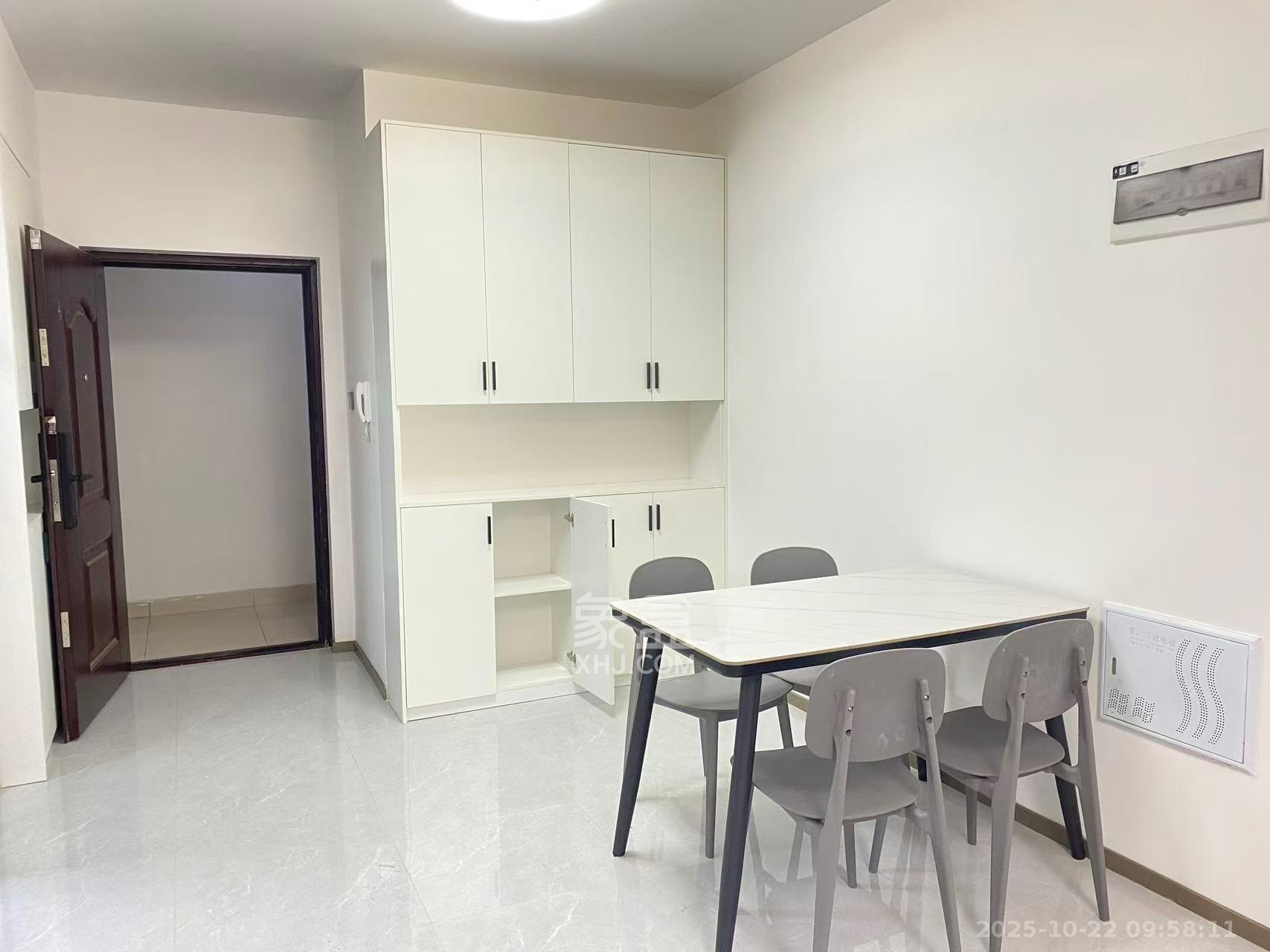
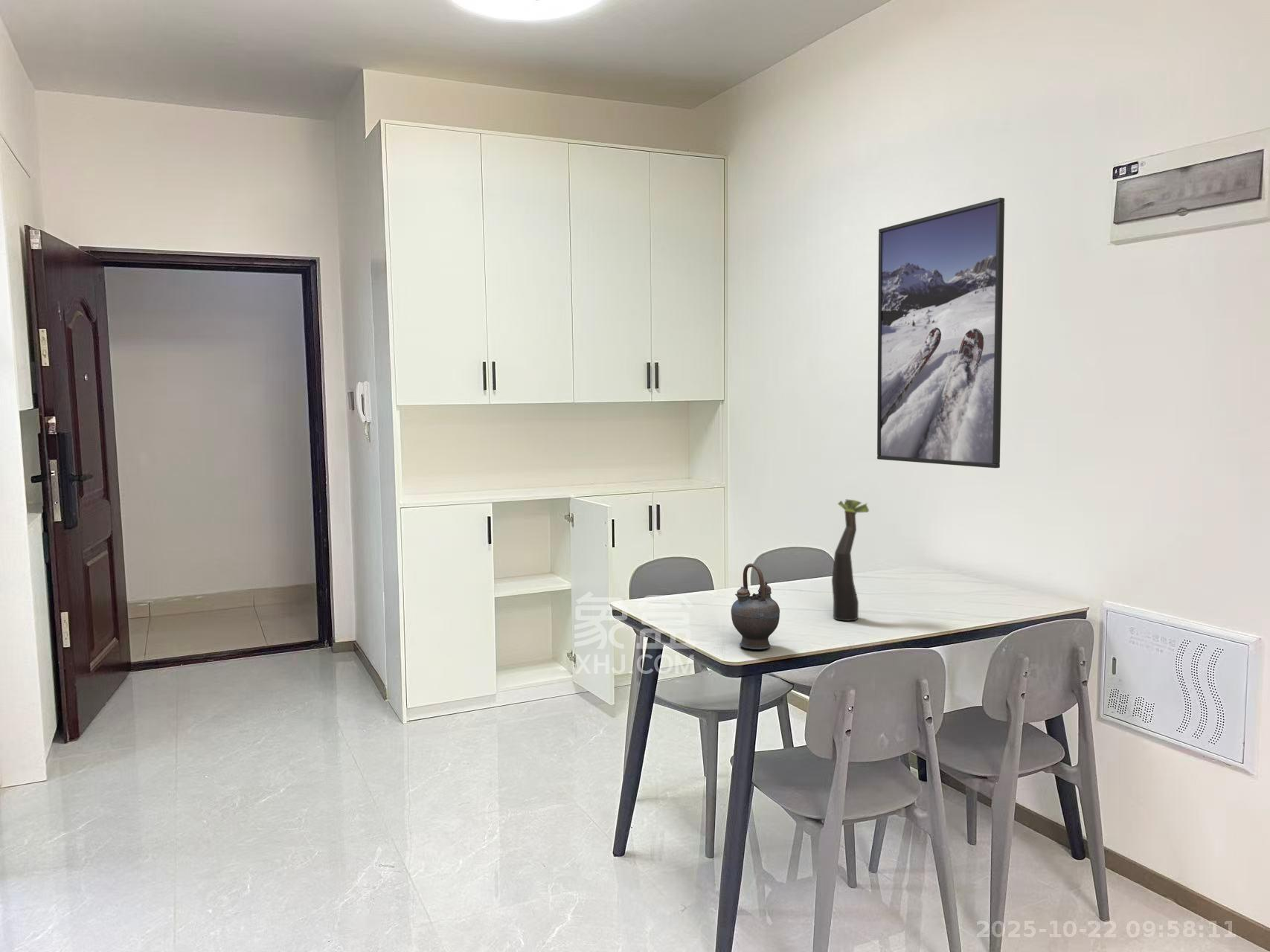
+ plant [831,499,870,622]
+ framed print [876,197,1005,469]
+ teapot [731,563,780,650]
